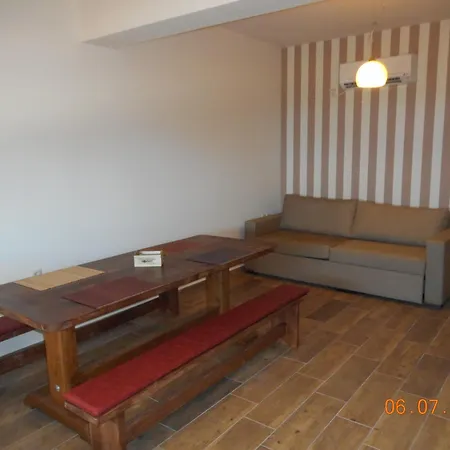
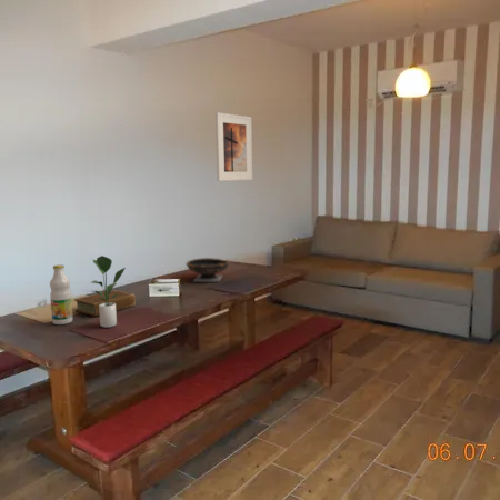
+ potted plant [90,254,127,329]
+ bowl [184,257,231,283]
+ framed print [214,111,253,182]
+ bottle [49,263,73,326]
+ book [73,289,137,318]
